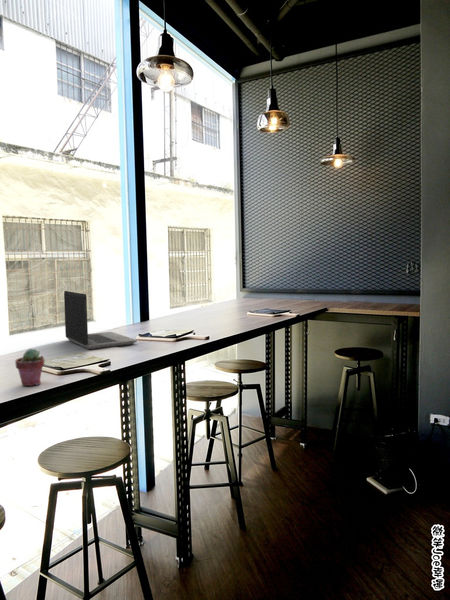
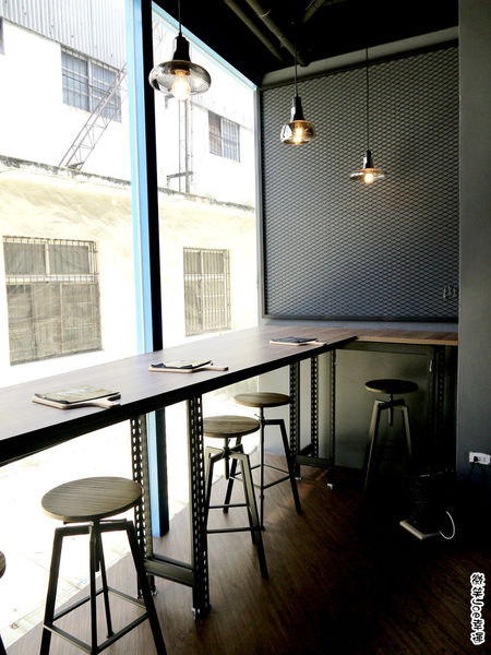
- laptop computer [63,290,138,350]
- potted succulent [14,348,45,387]
